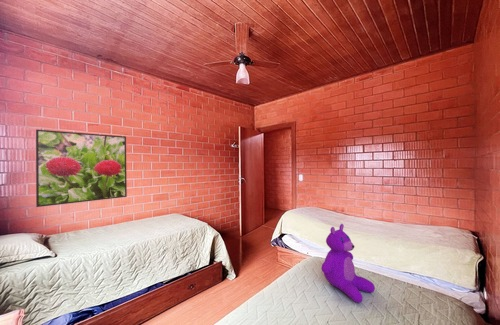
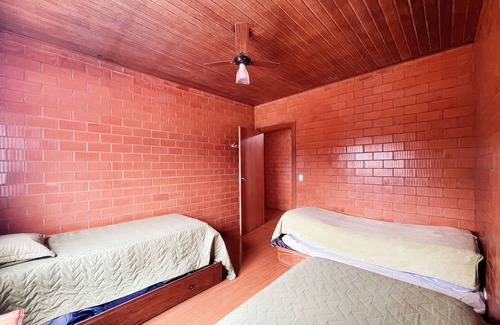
- teddy bear [321,223,376,304]
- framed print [35,128,128,208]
